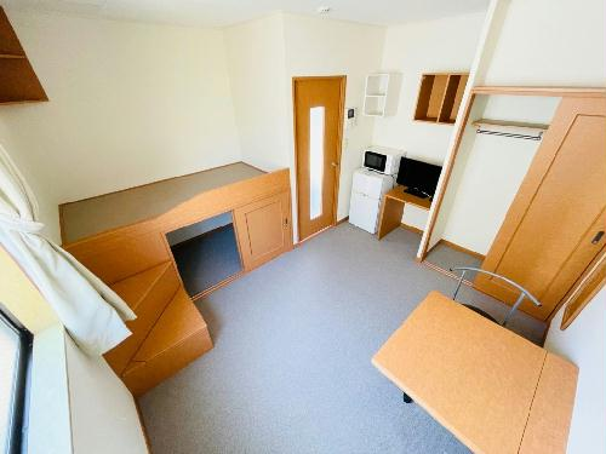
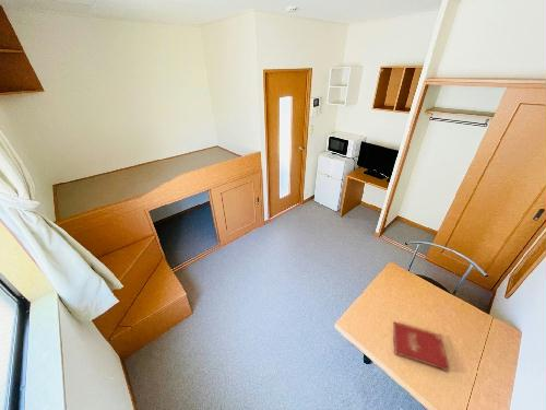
+ book [392,320,451,372]
